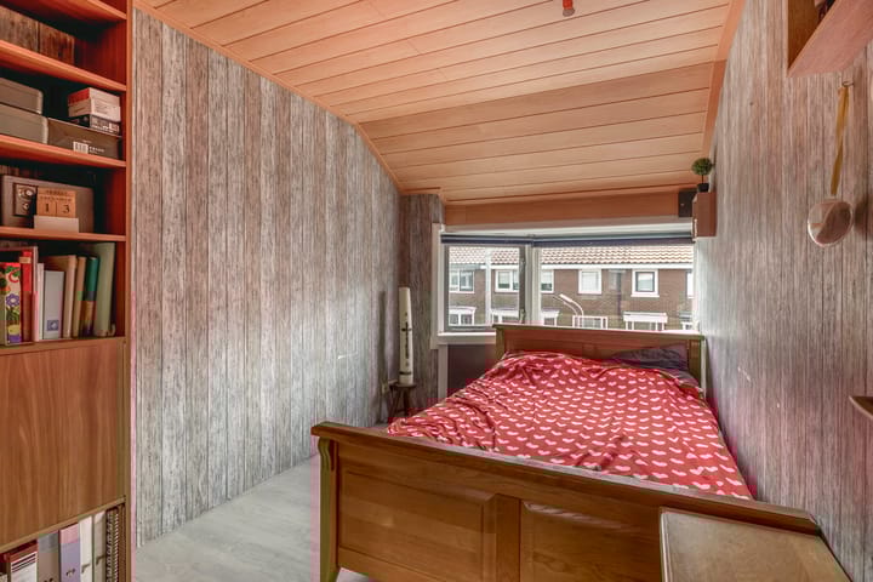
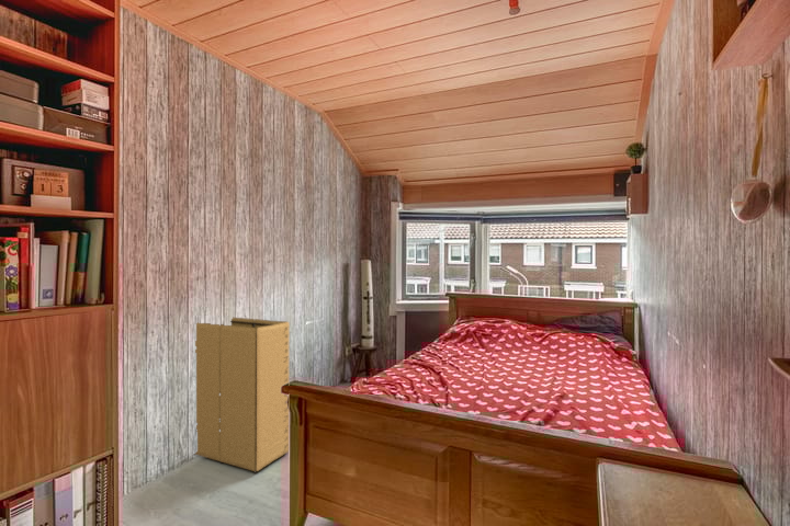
+ laundry hamper [194,317,291,474]
